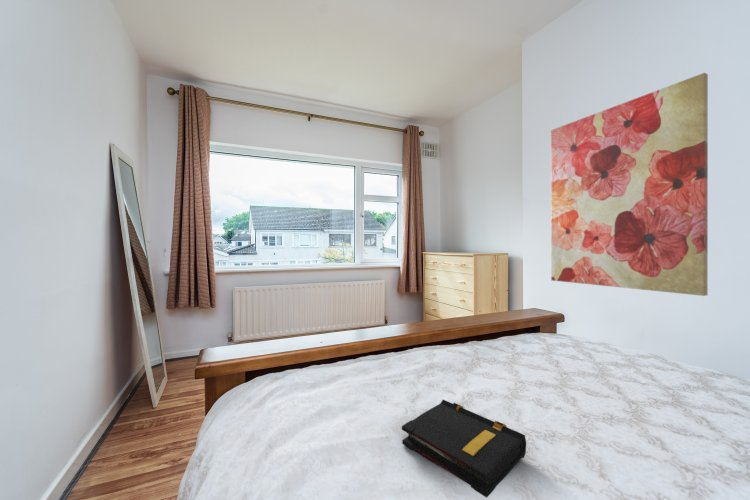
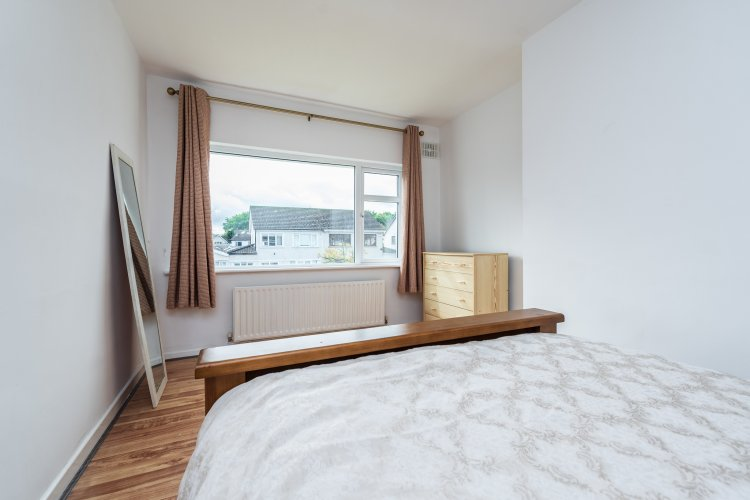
- book [401,399,527,498]
- wall art [550,72,709,297]
